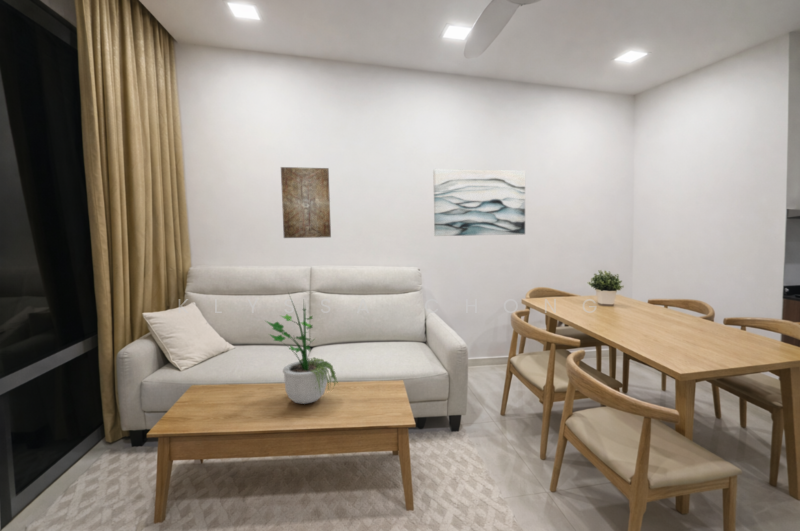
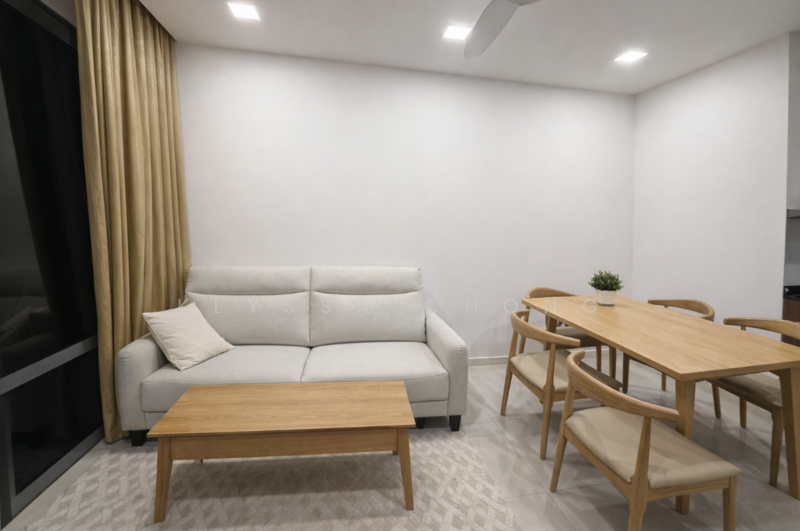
- wall art [280,166,332,239]
- potted plant [265,289,339,405]
- wall art [432,168,526,237]
